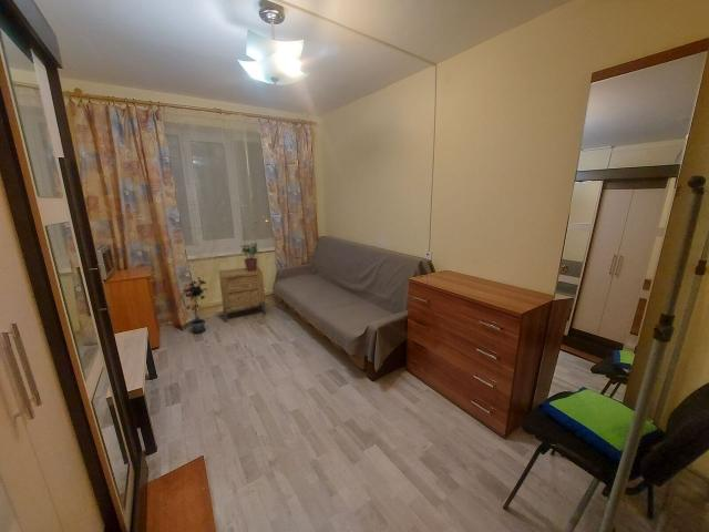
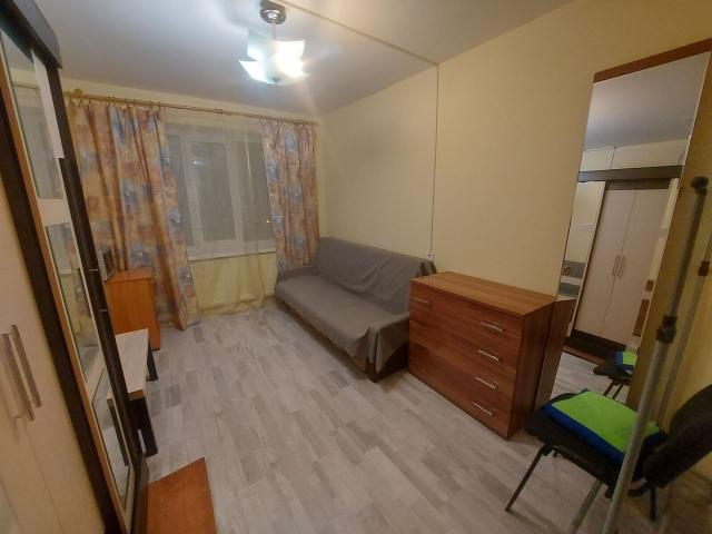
- potted plant [182,276,208,334]
- nightstand [218,265,267,324]
- potted plant [239,242,259,272]
